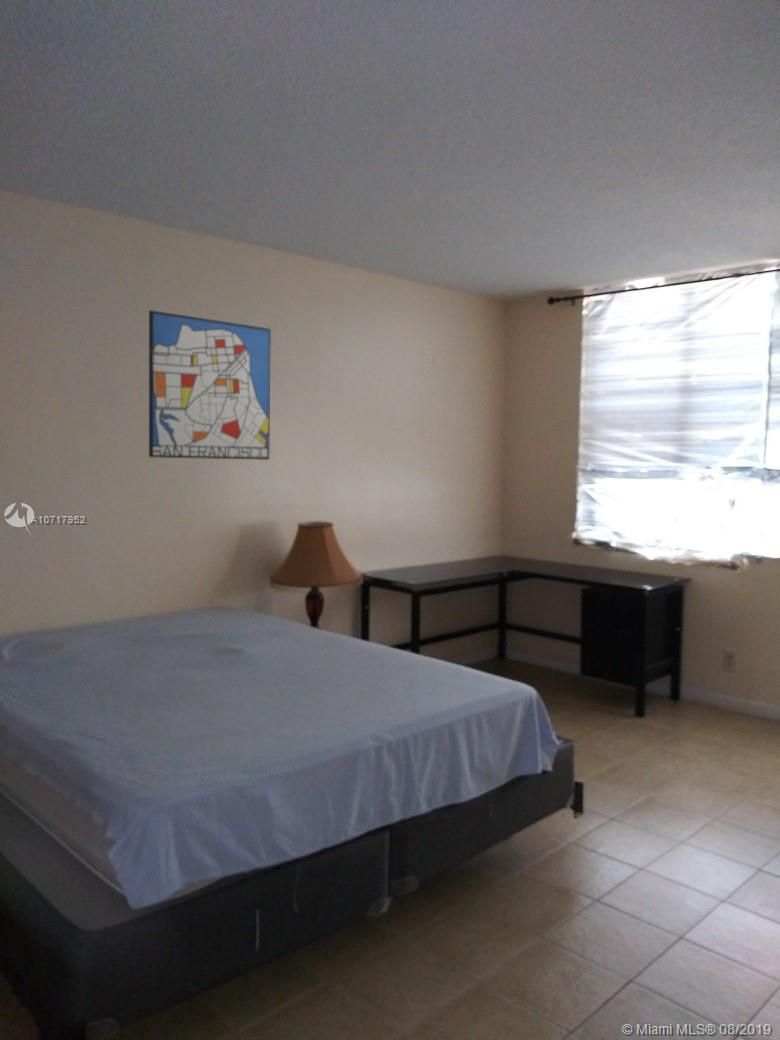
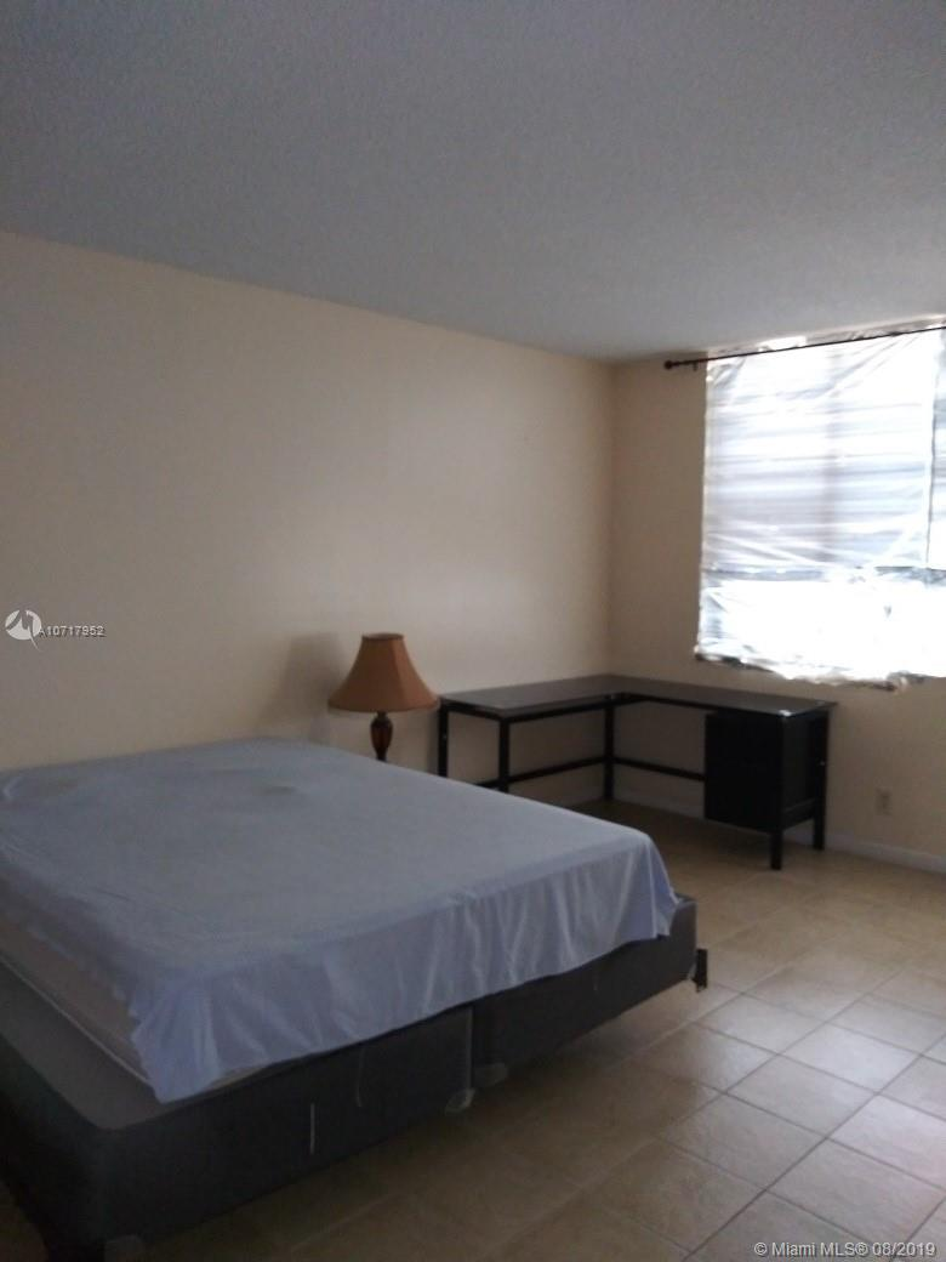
- wall art [148,309,272,461]
